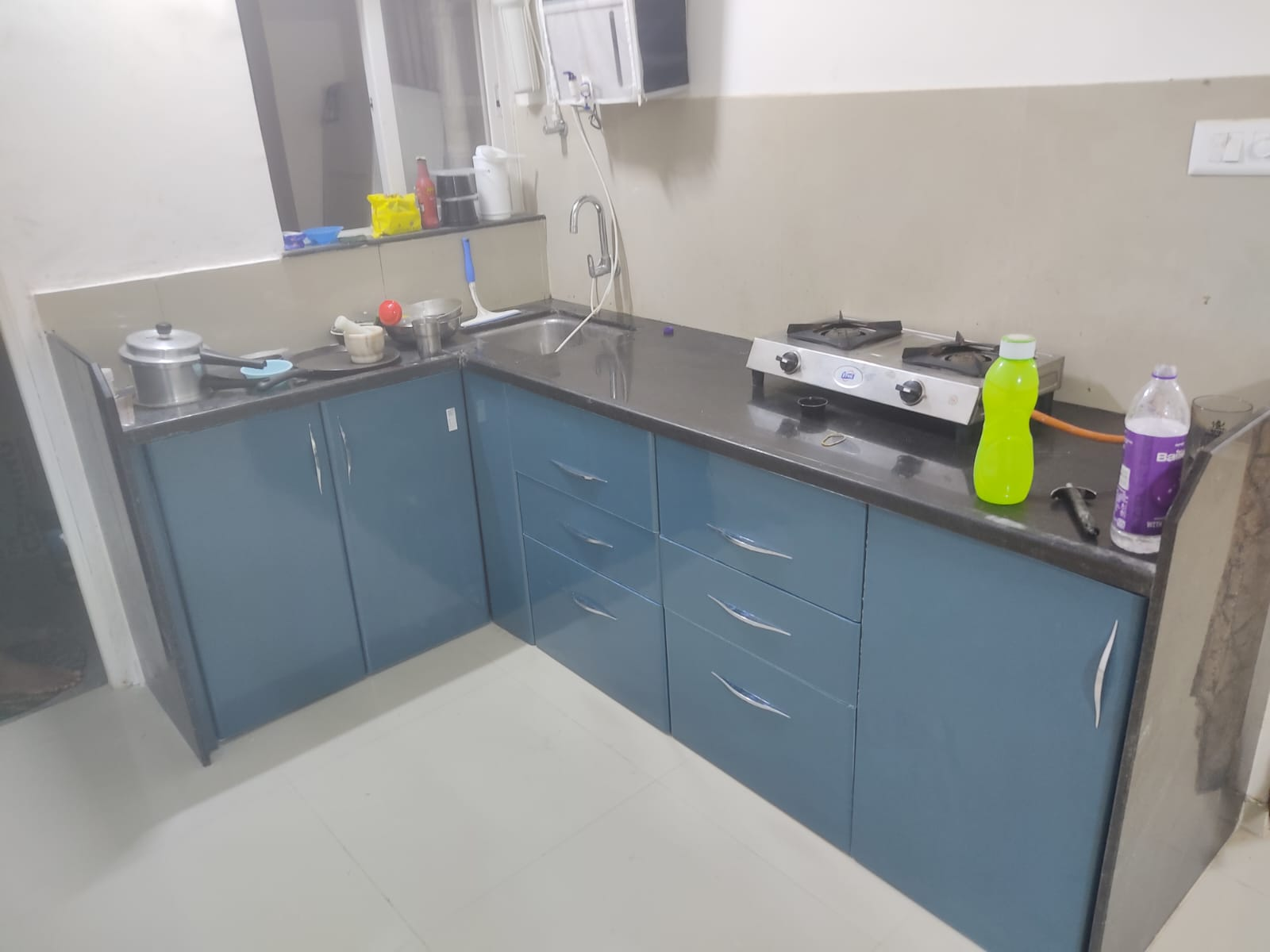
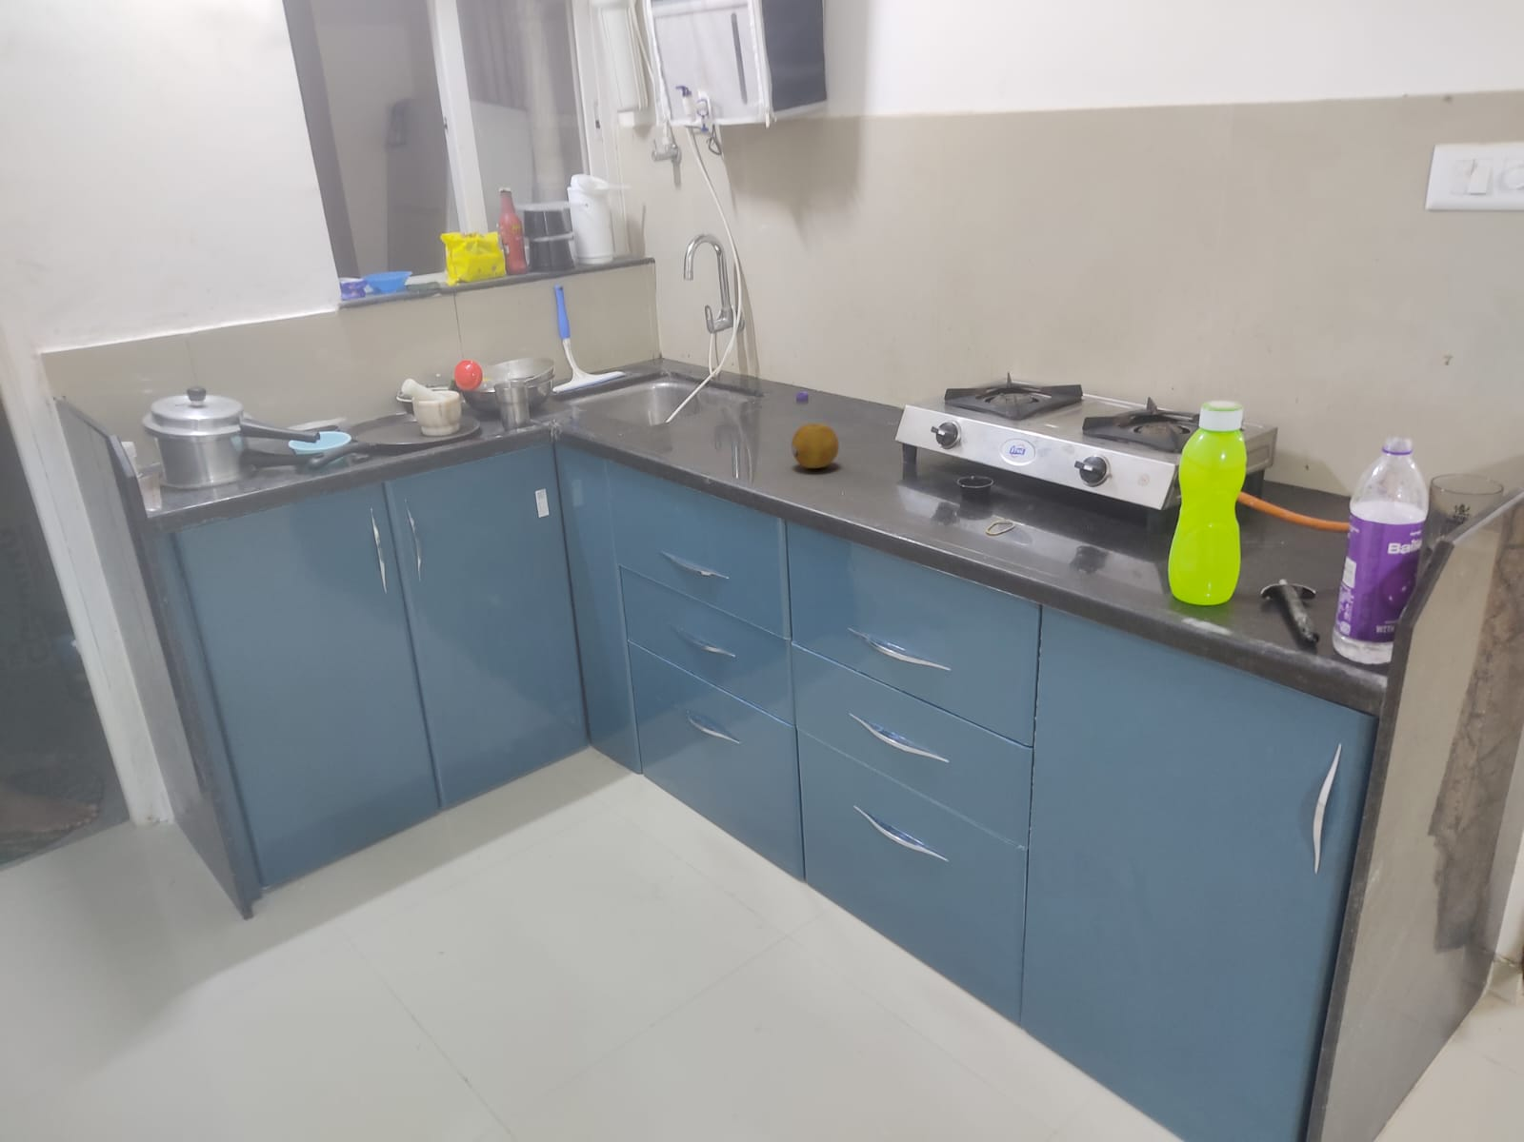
+ fruit [791,422,840,469]
